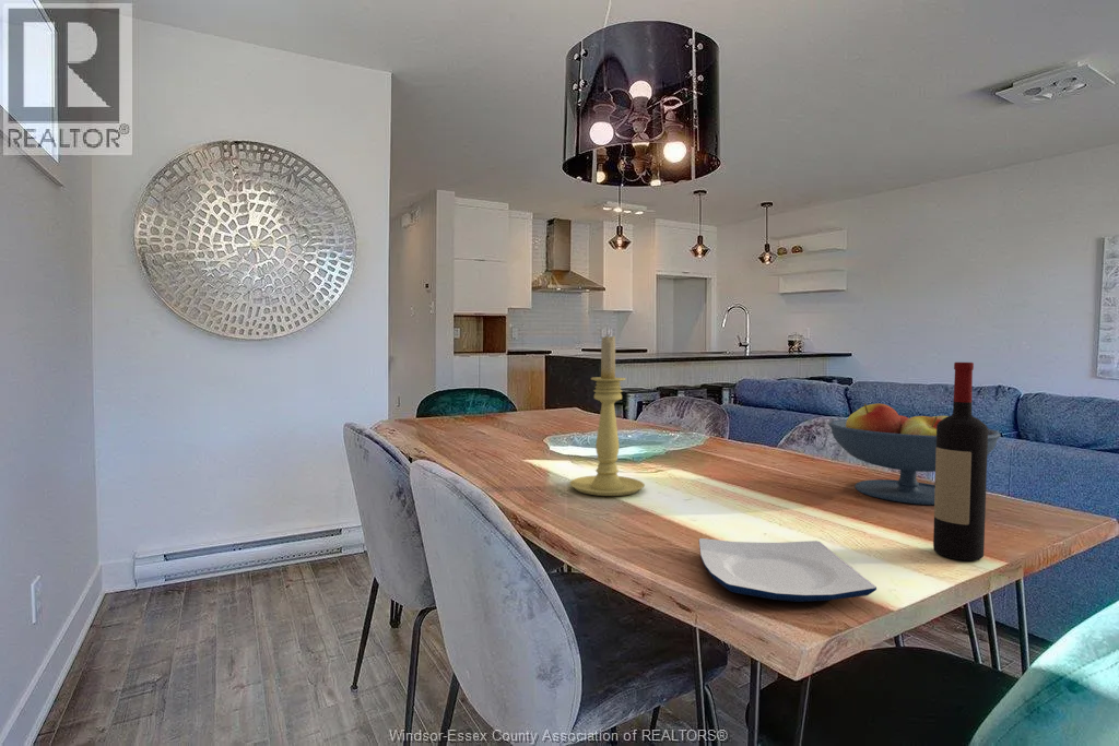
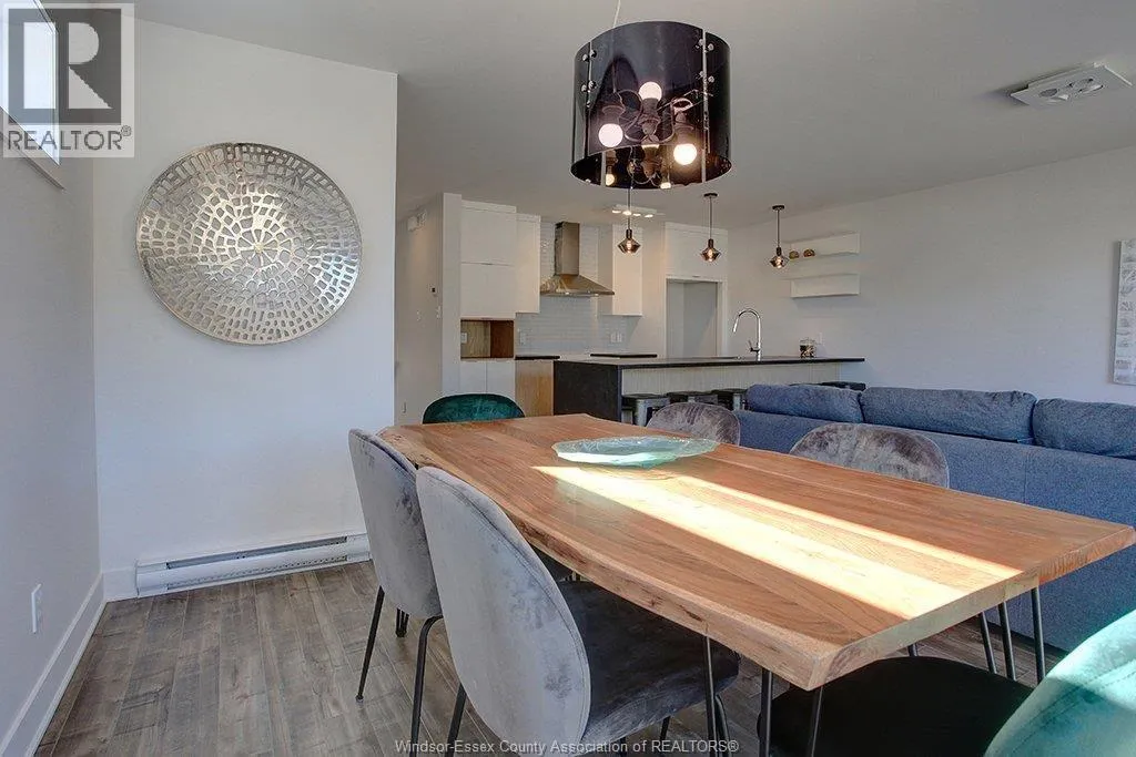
- wine bottle [932,362,989,561]
- candle holder [568,332,646,497]
- fruit bowl [827,402,1002,506]
- plate [698,537,877,603]
